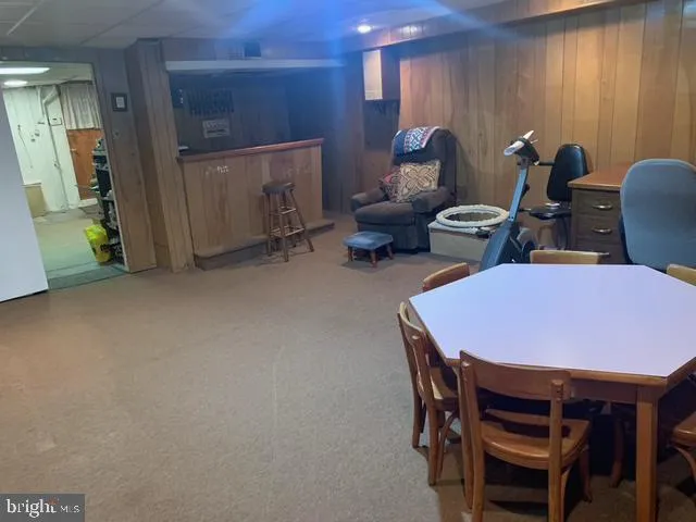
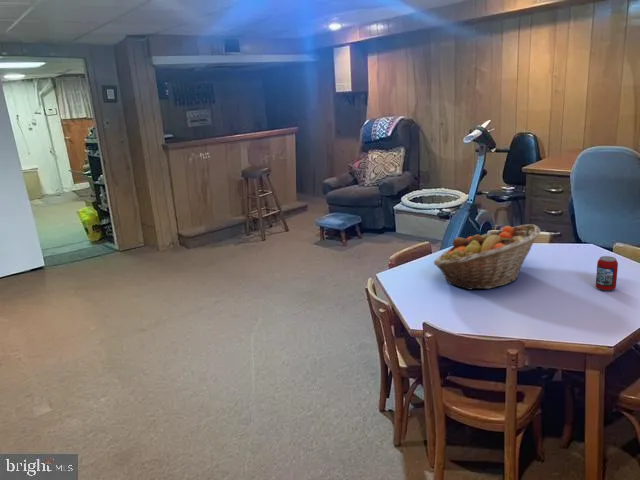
+ beverage can [595,255,619,292]
+ fruit basket [433,223,541,291]
